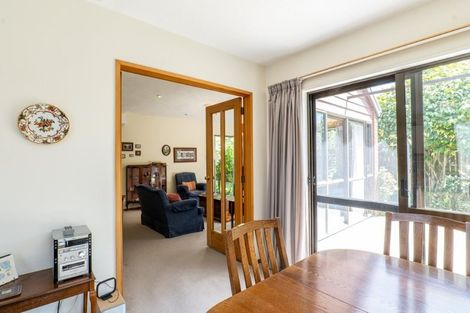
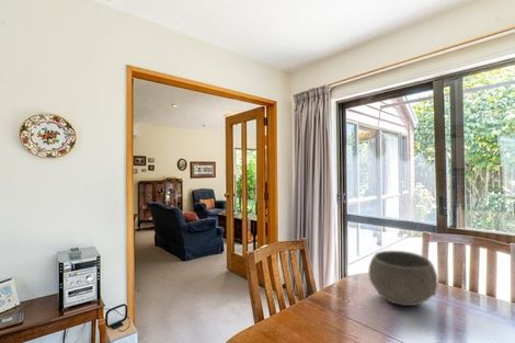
+ bowl [367,250,438,307]
